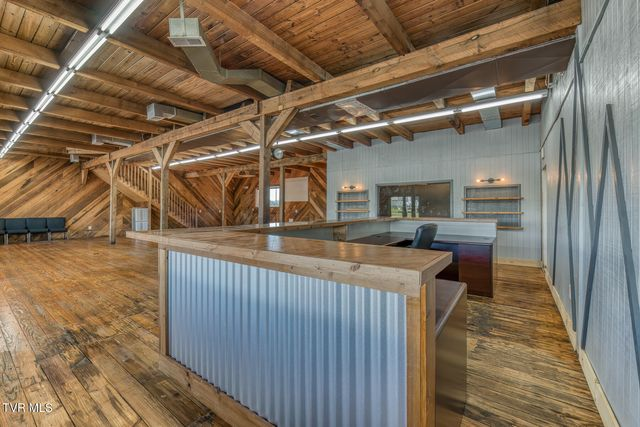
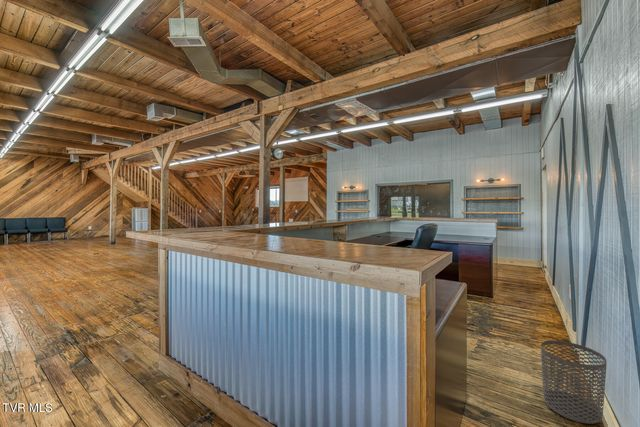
+ waste bin [540,340,608,425]
